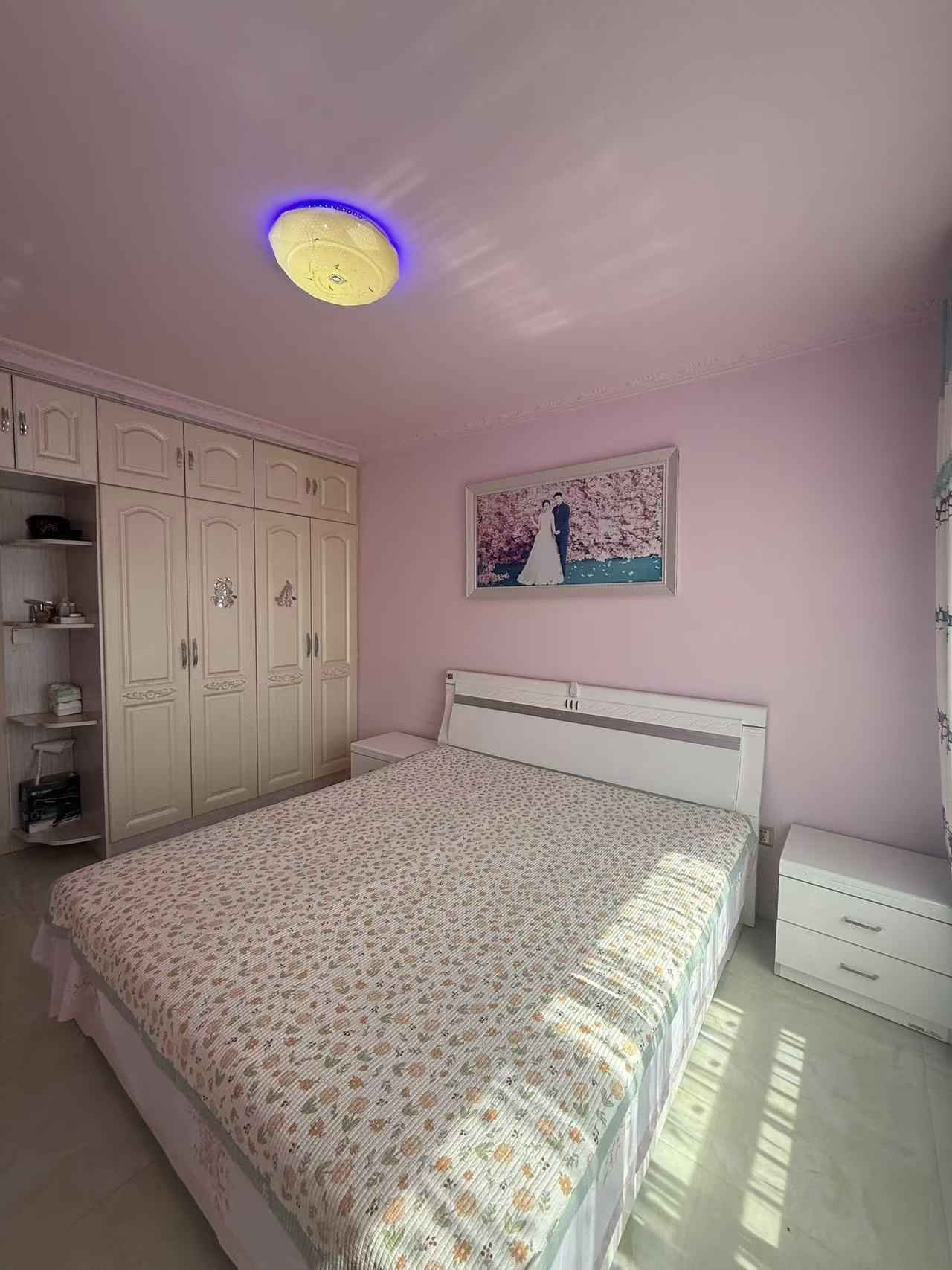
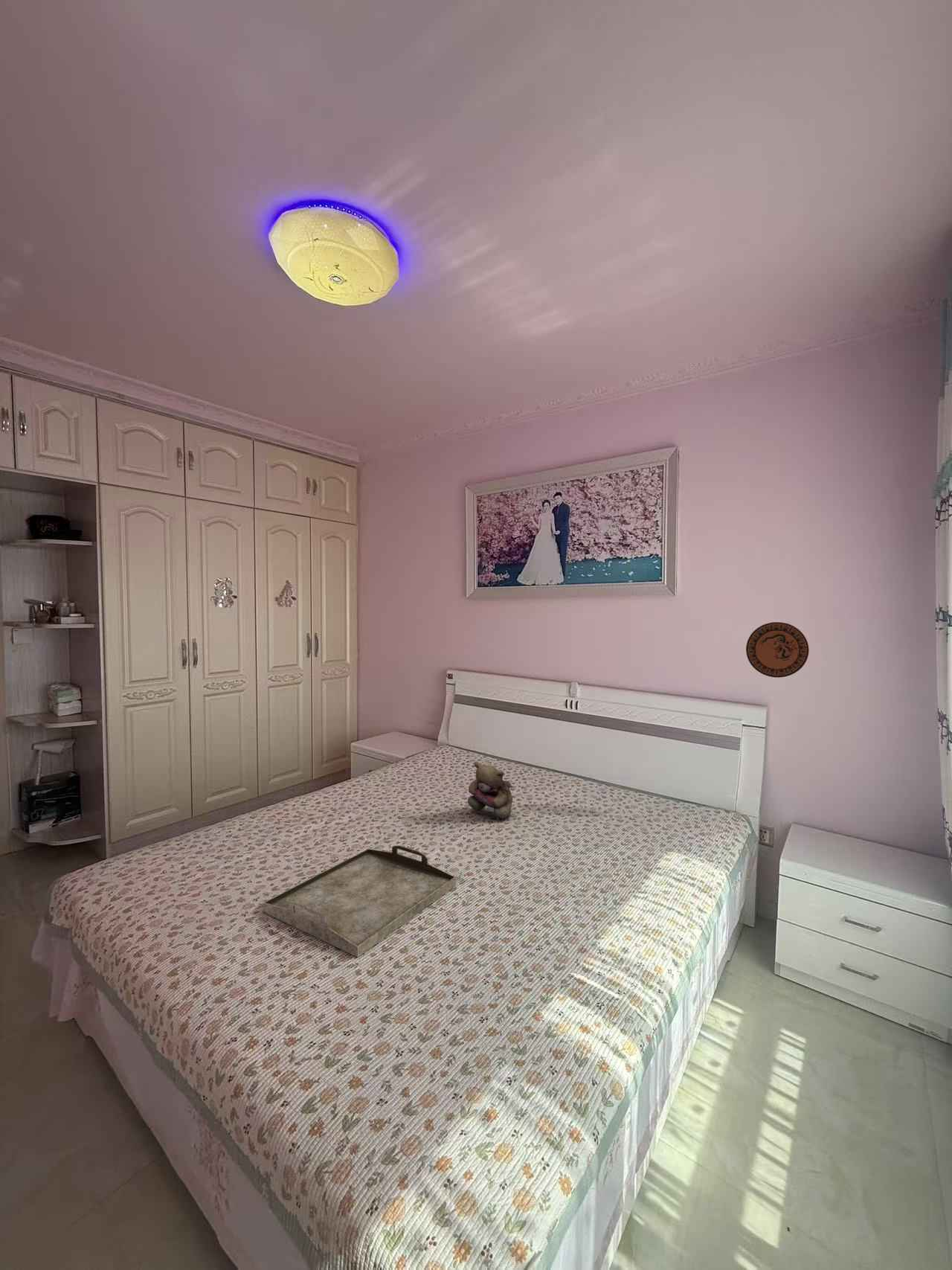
+ teddy bear [467,760,514,820]
+ serving tray [262,844,457,958]
+ decorative plate [745,621,810,679]
